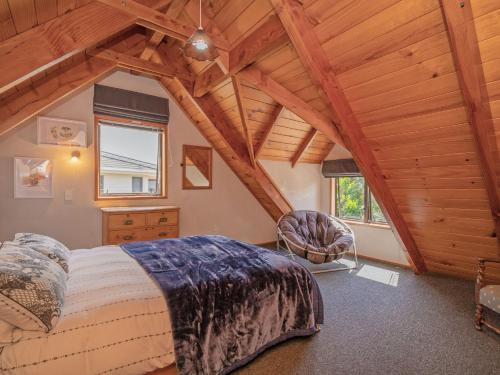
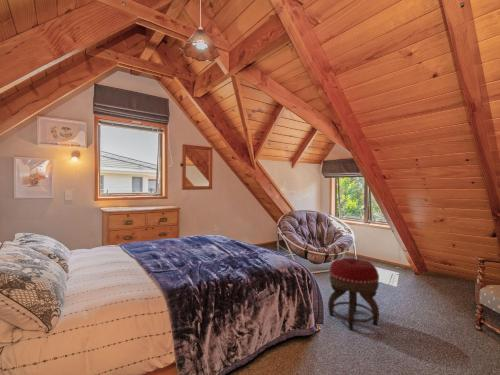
+ footstool [327,257,380,331]
